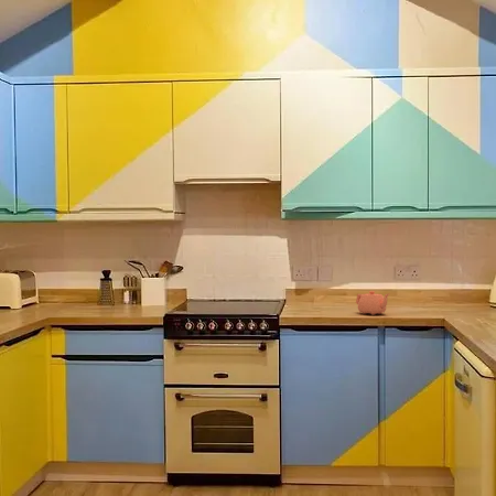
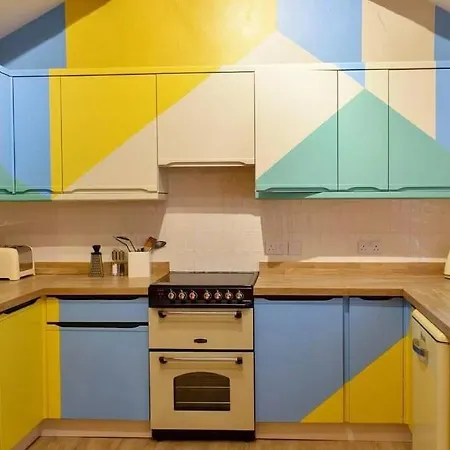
- teapot [355,290,391,316]
